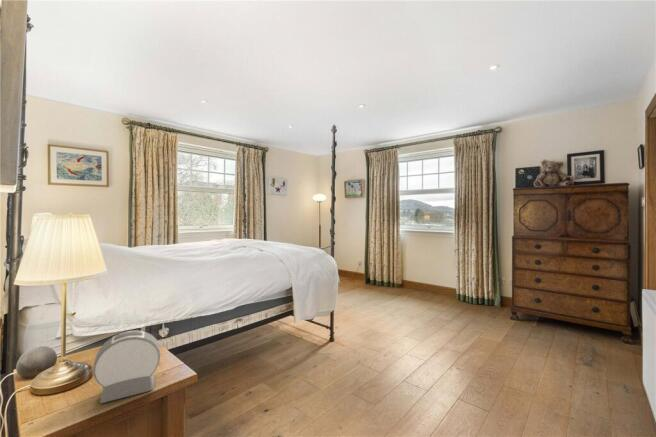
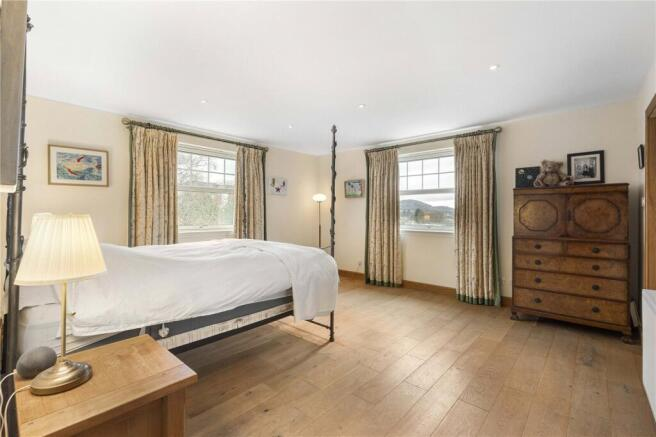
- alarm clock [92,330,161,404]
